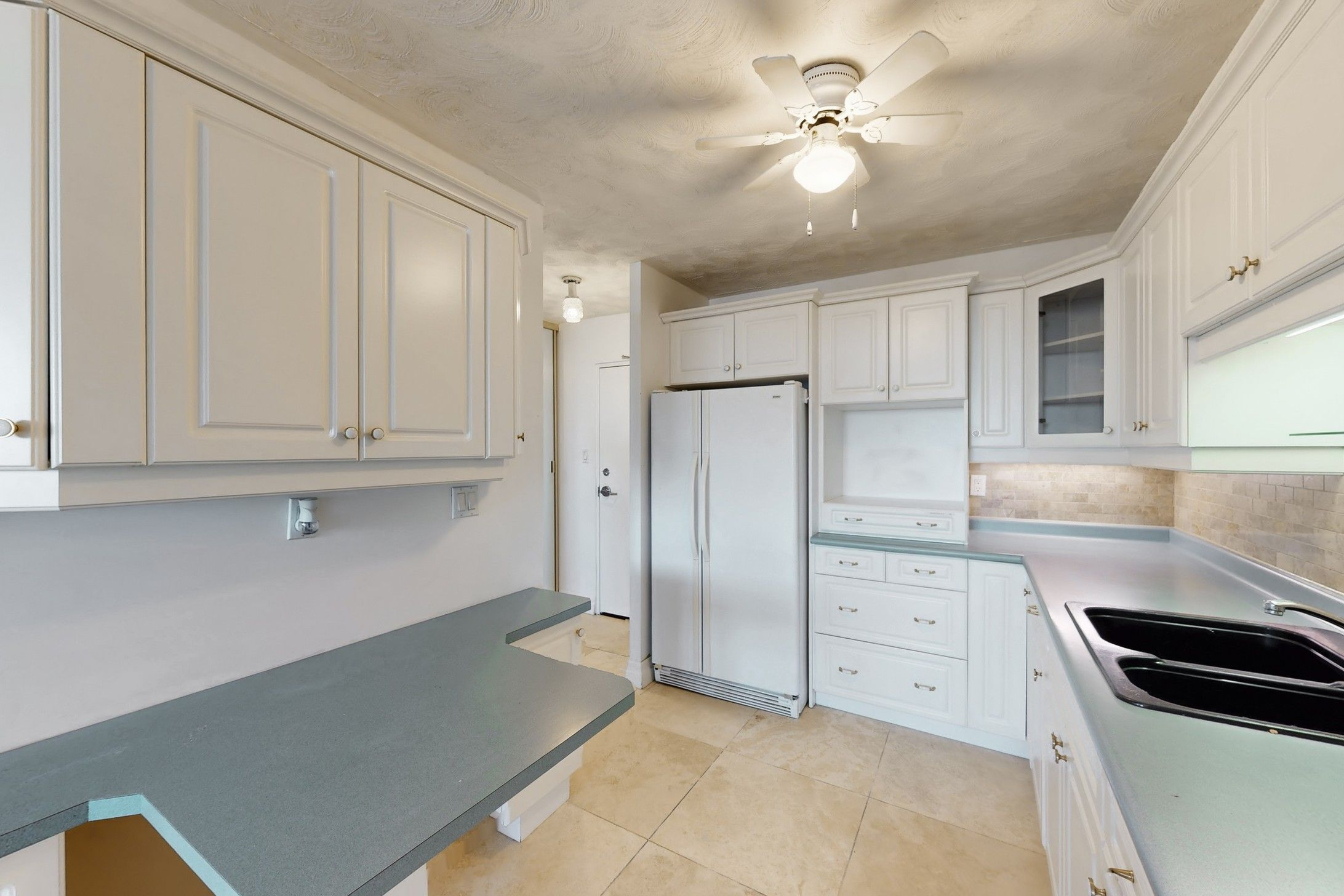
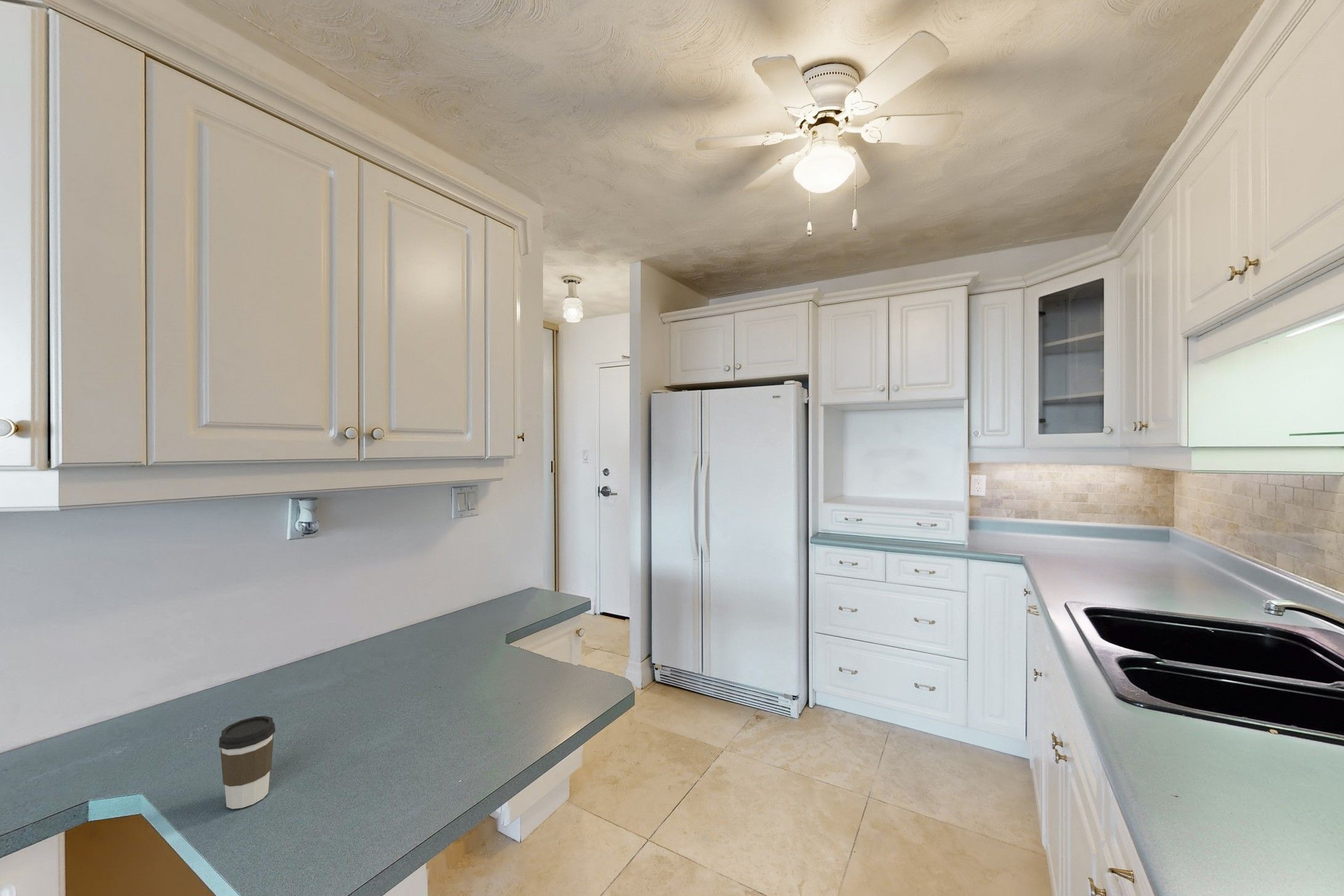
+ coffee cup [218,715,276,809]
